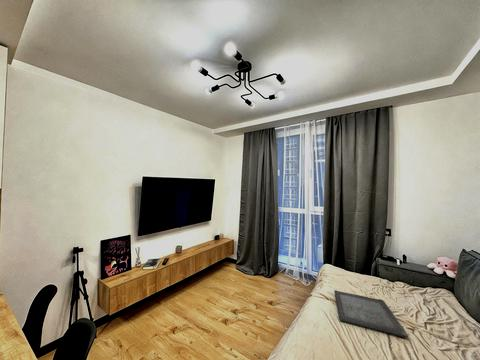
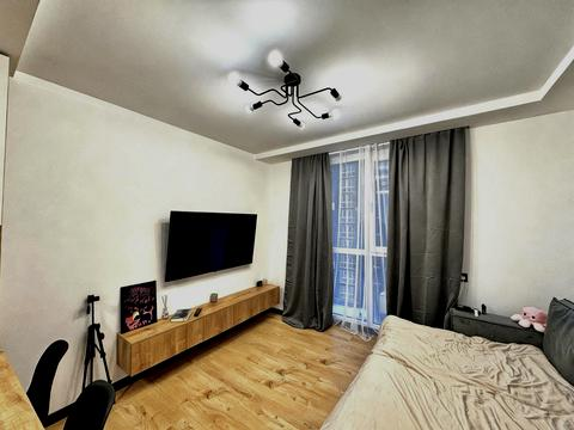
- serving tray [333,289,409,338]
